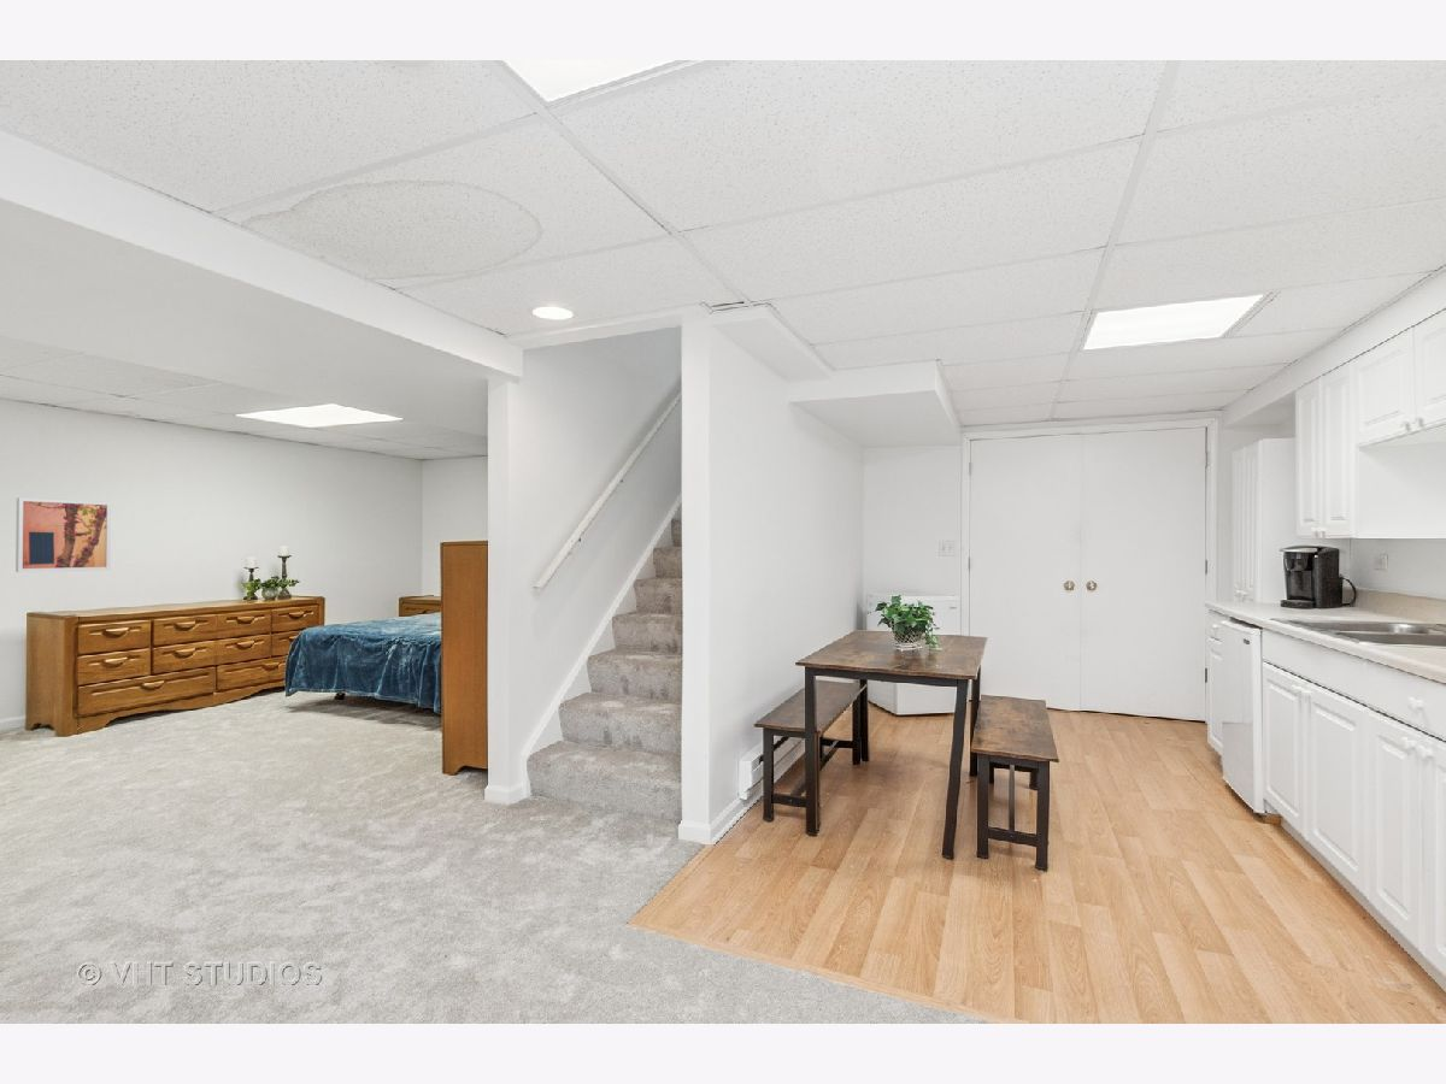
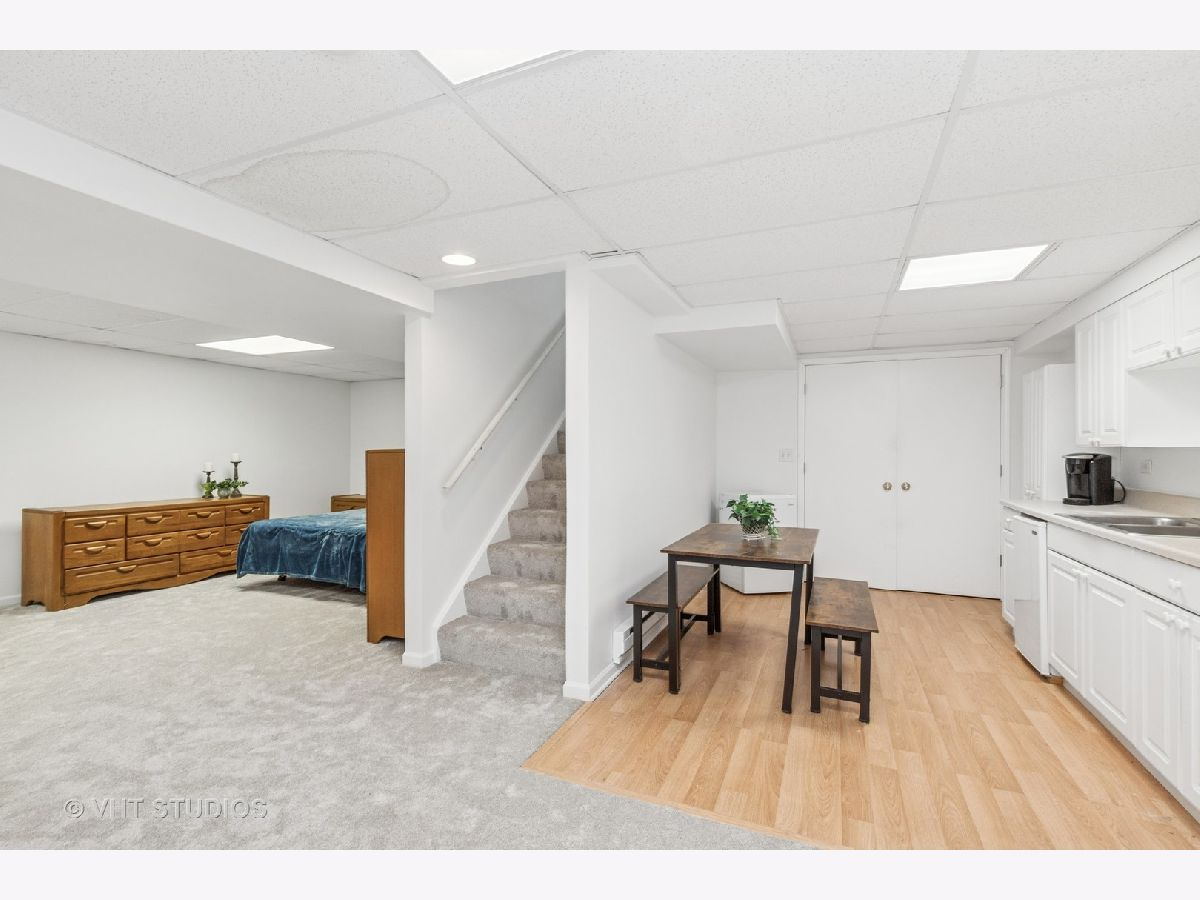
- wall art [14,496,112,573]
